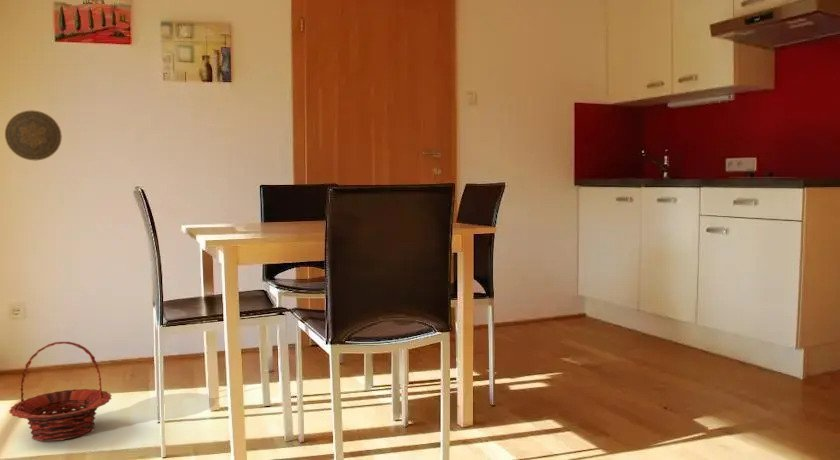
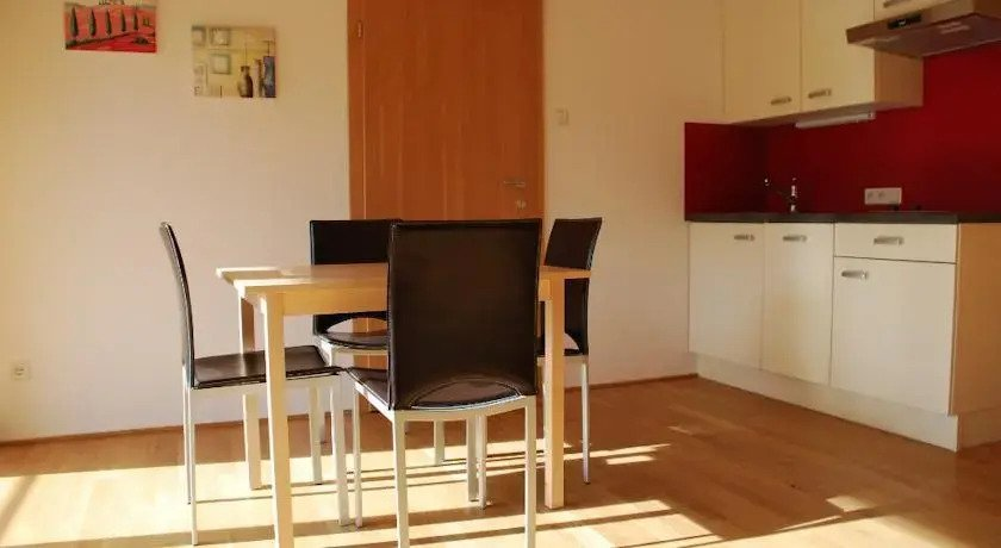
- decorative plate [4,109,63,161]
- basket [8,341,113,442]
